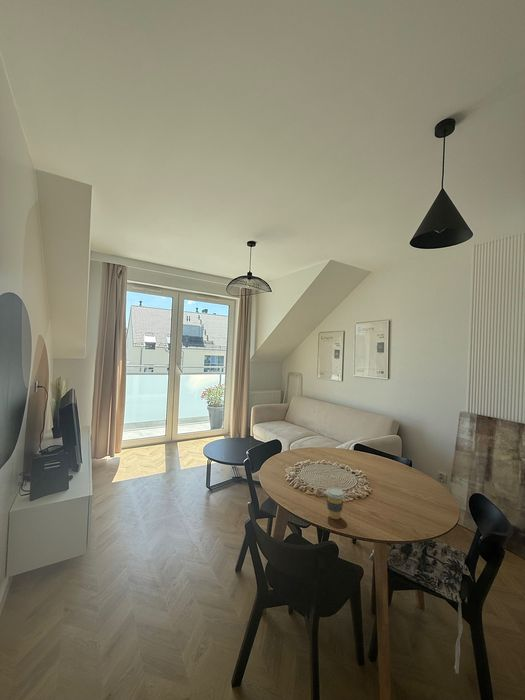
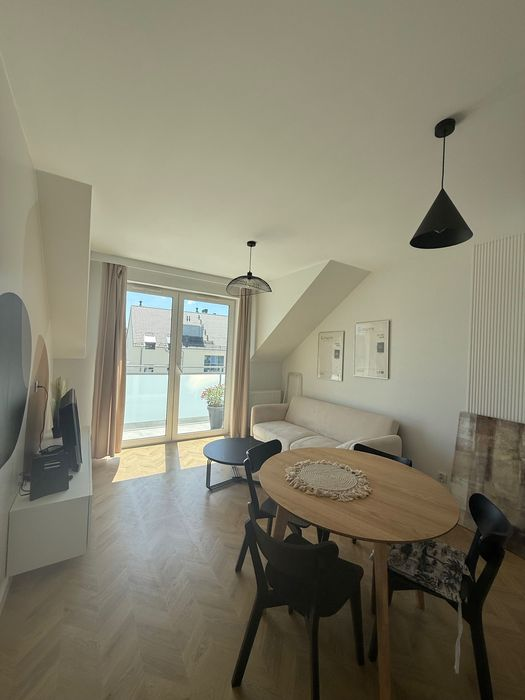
- coffee cup [325,487,346,520]
